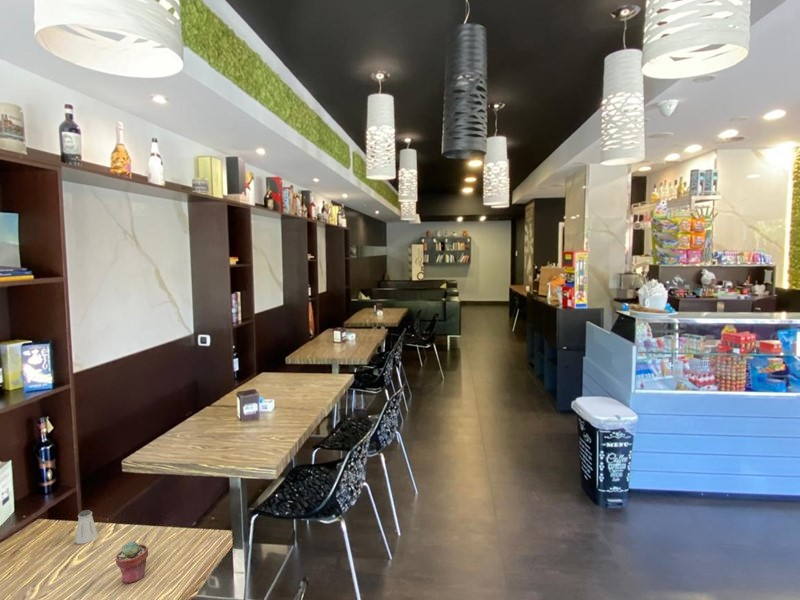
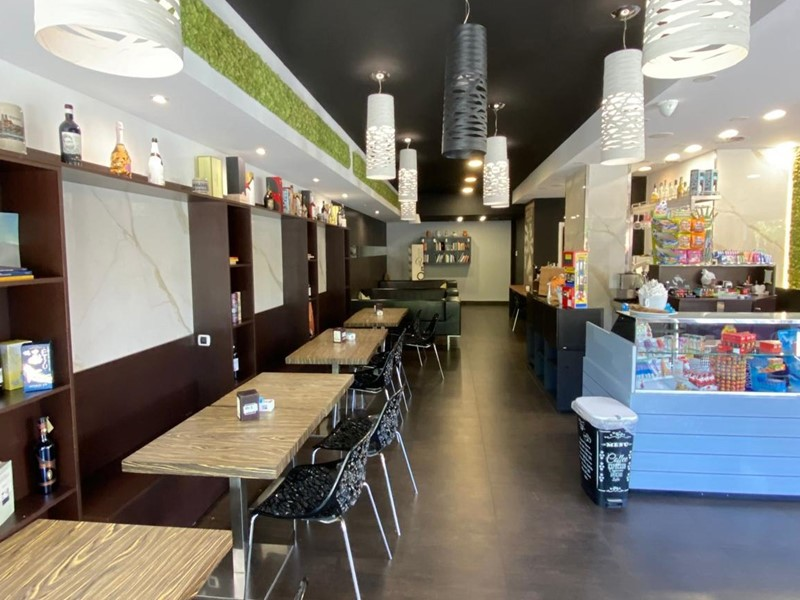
- saltshaker [74,509,99,545]
- potted succulent [114,540,149,584]
